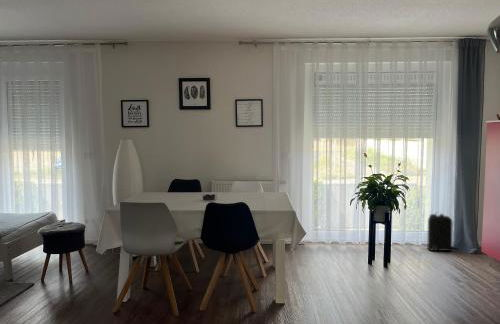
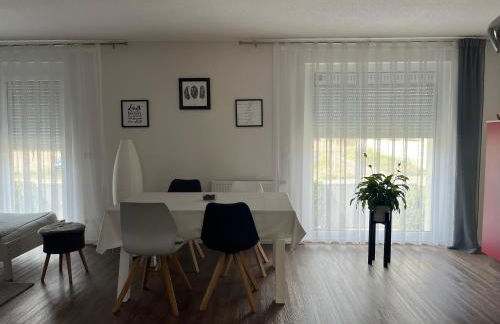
- backpack [426,211,454,252]
